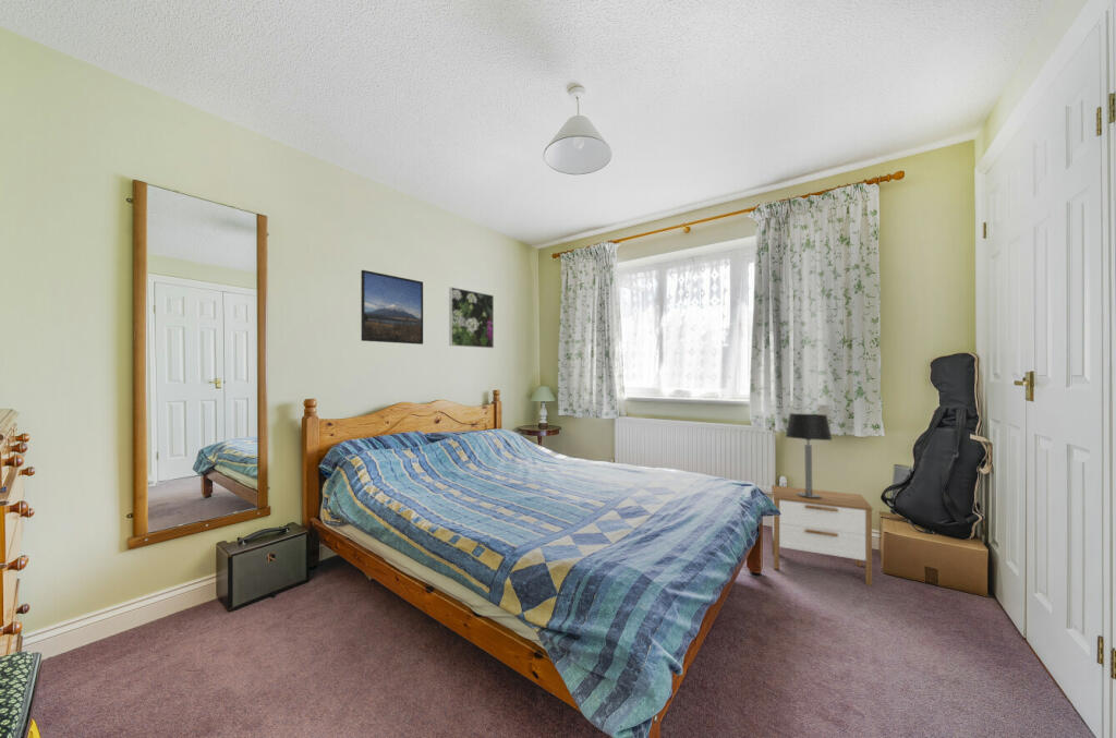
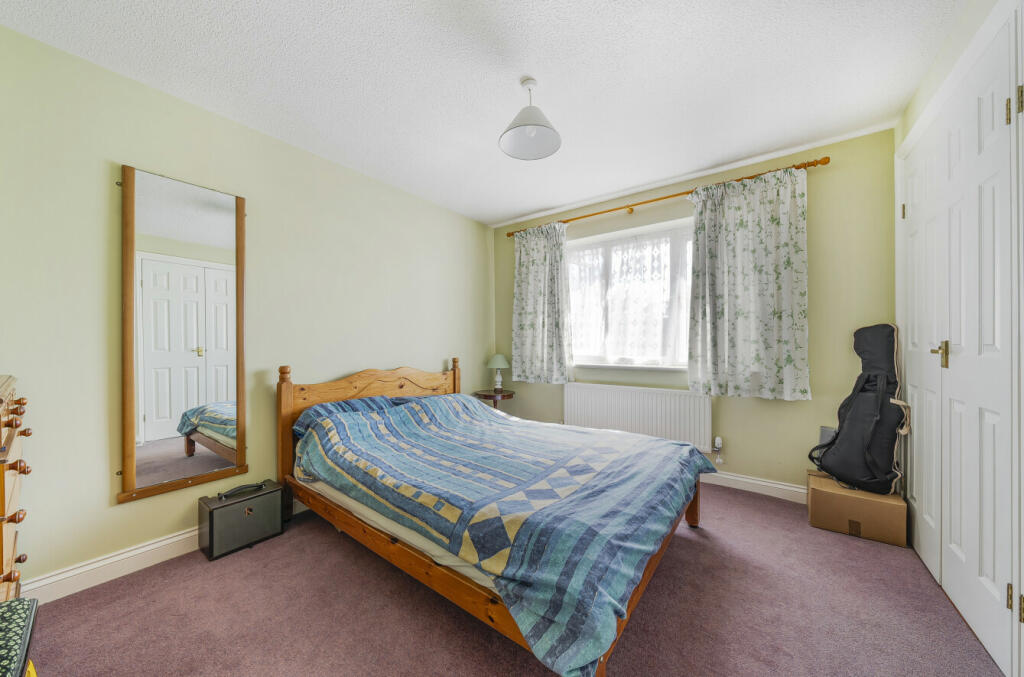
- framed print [360,269,424,346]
- nightstand [771,484,873,586]
- table lamp [785,412,833,497]
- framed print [448,286,495,349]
